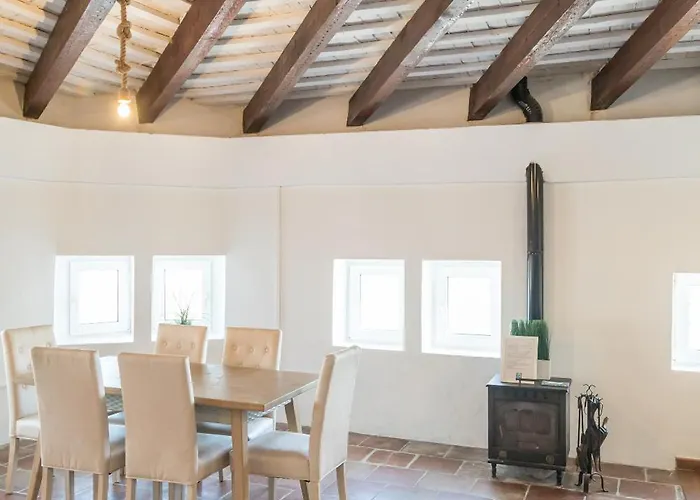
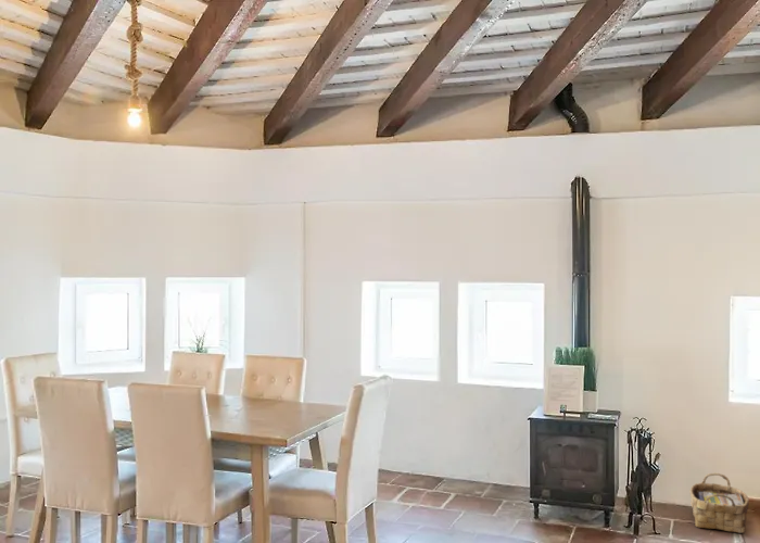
+ woven basket [689,472,750,534]
